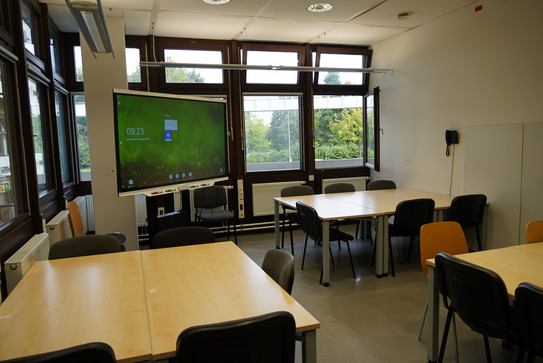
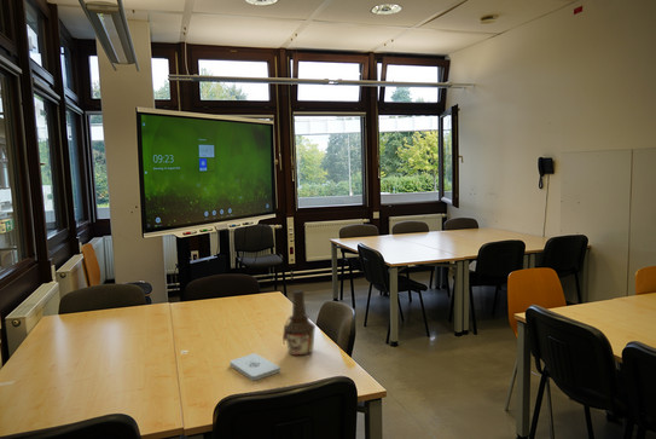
+ notepad [228,352,281,381]
+ bottle [281,289,317,357]
